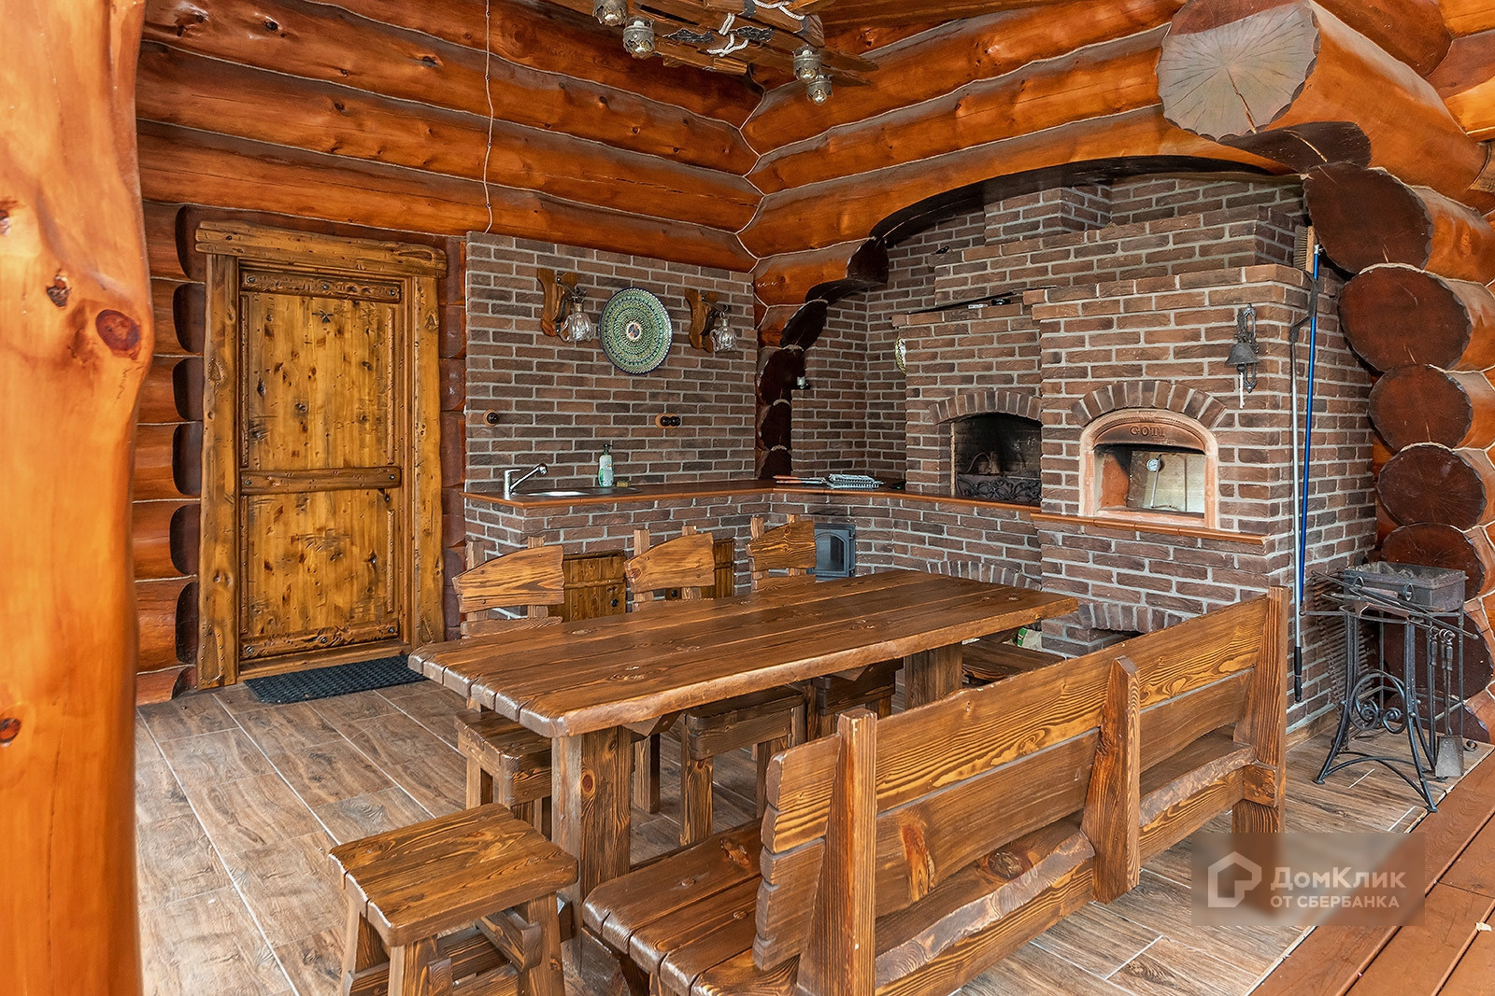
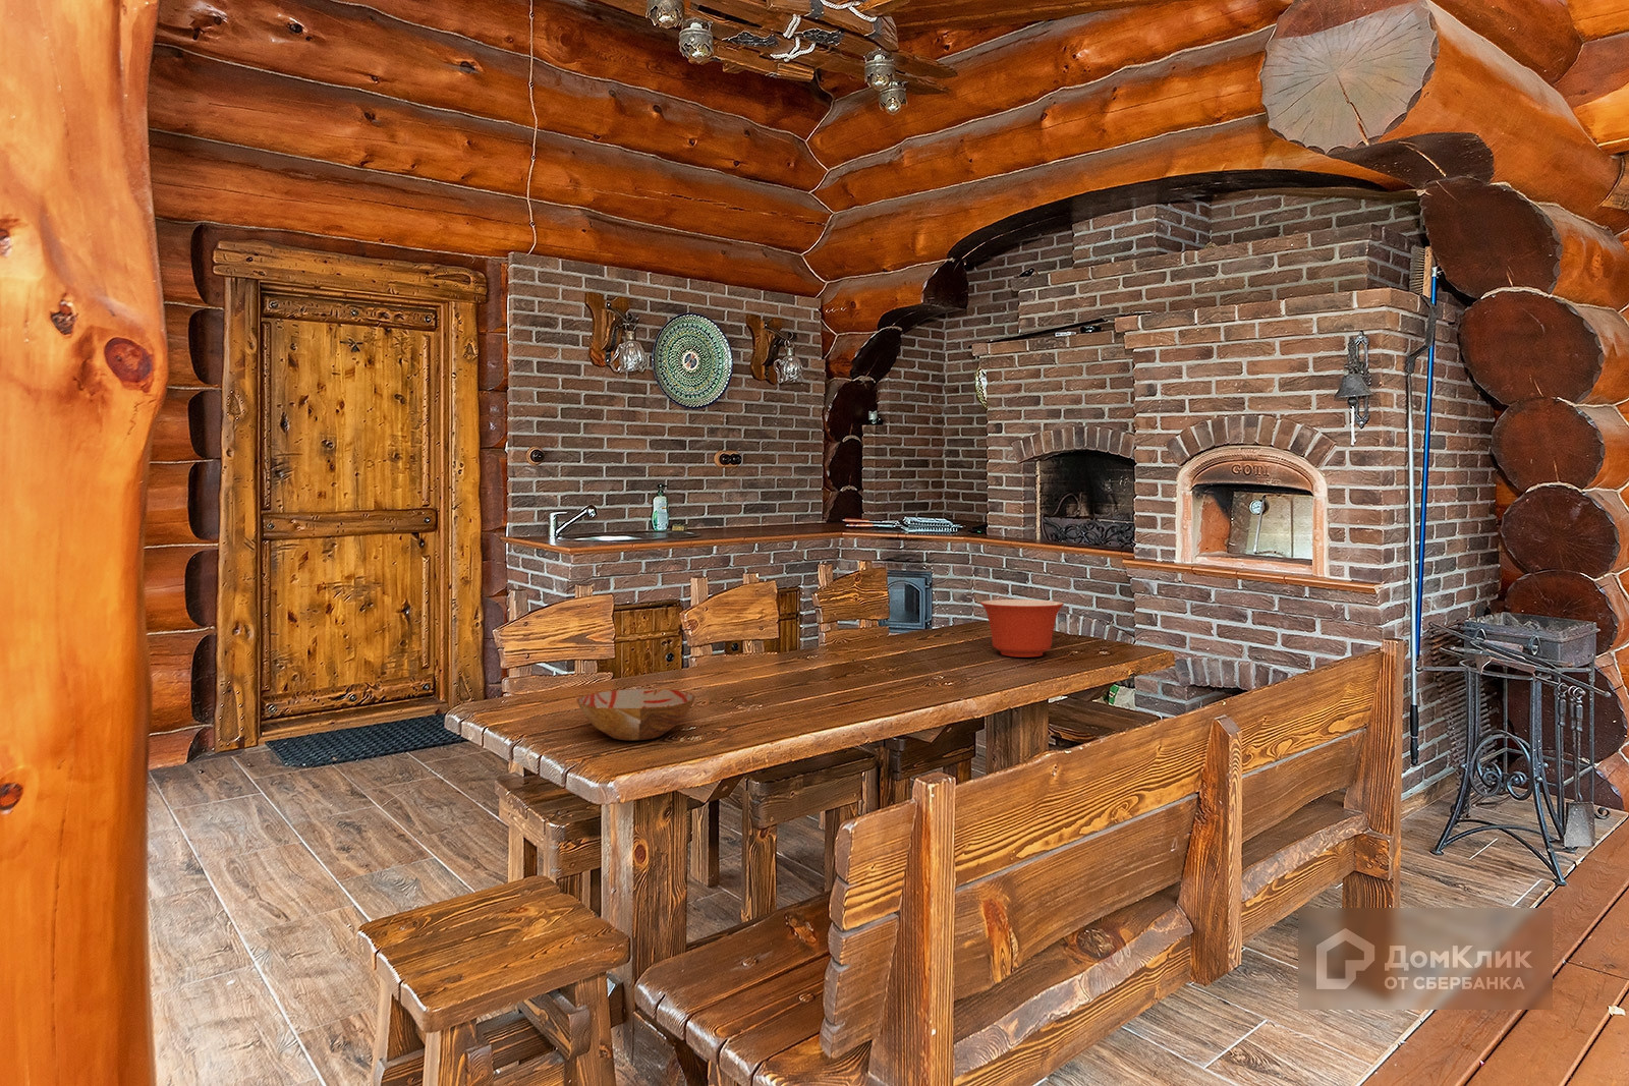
+ bowl [576,687,697,741]
+ mixing bowl [979,599,1065,658]
